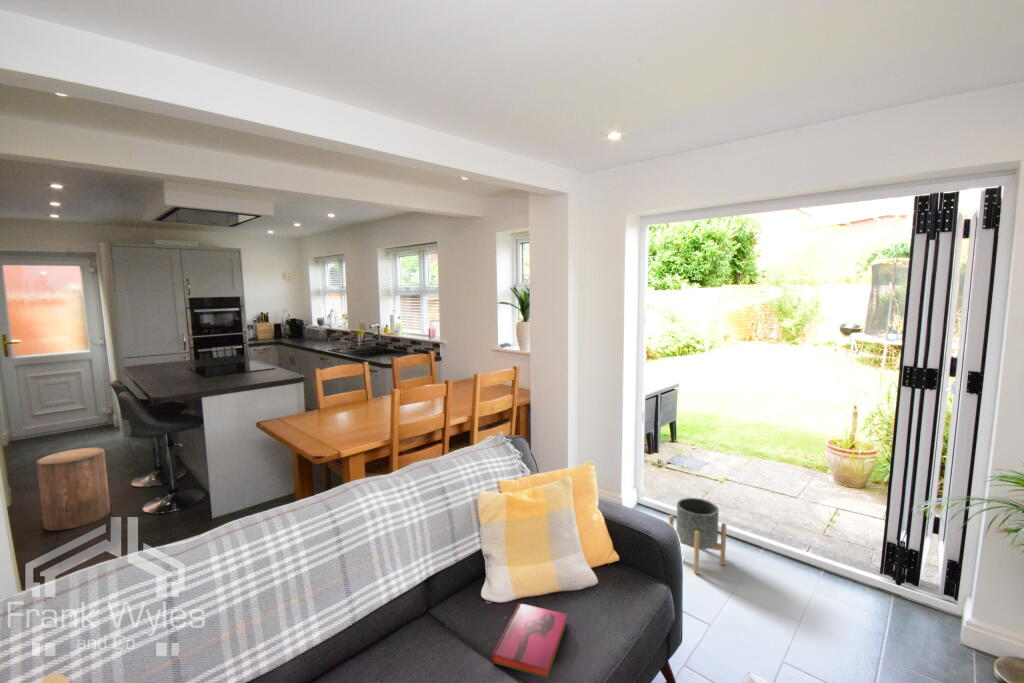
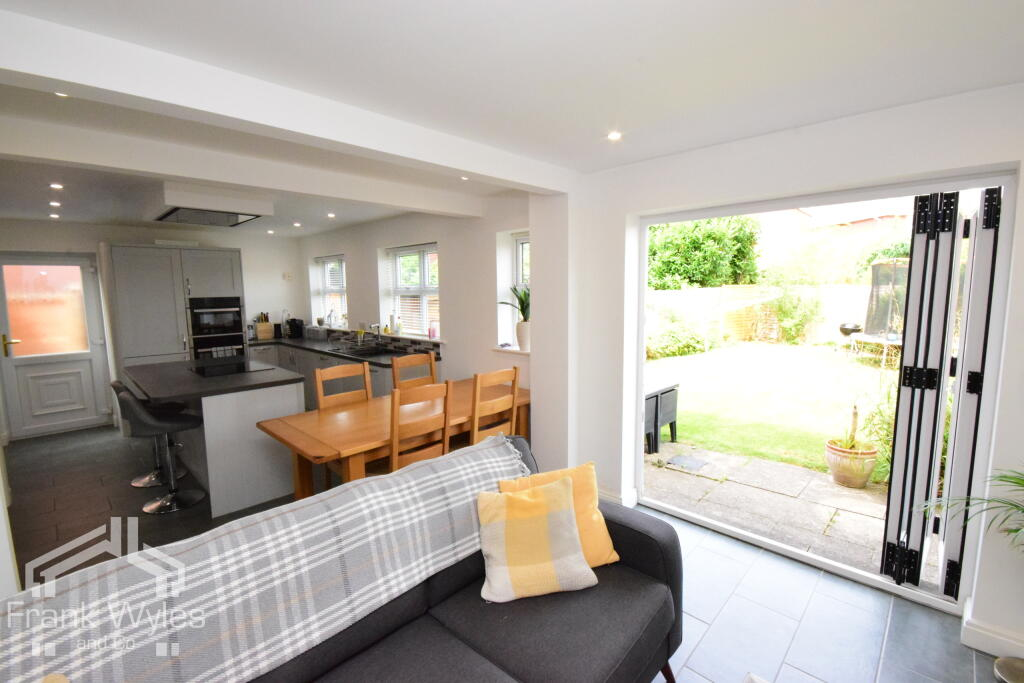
- planter [668,497,727,575]
- hardback book [491,602,568,679]
- stool [35,446,111,532]
